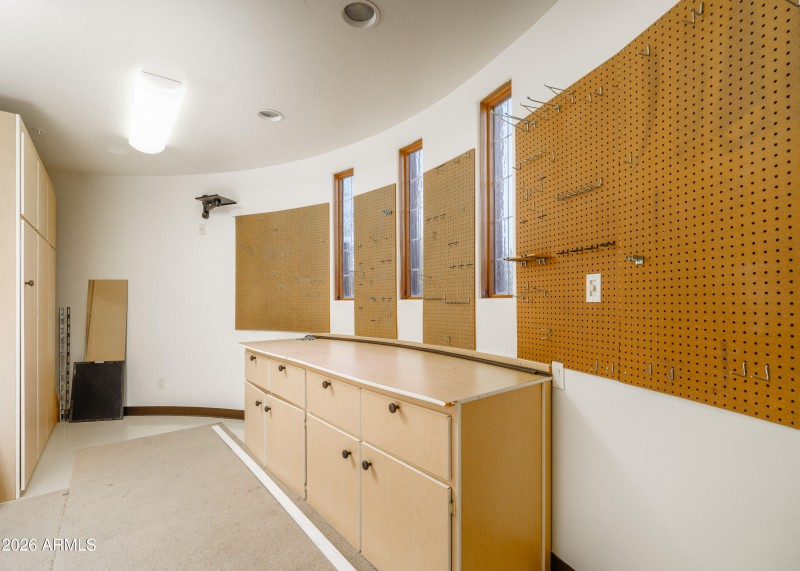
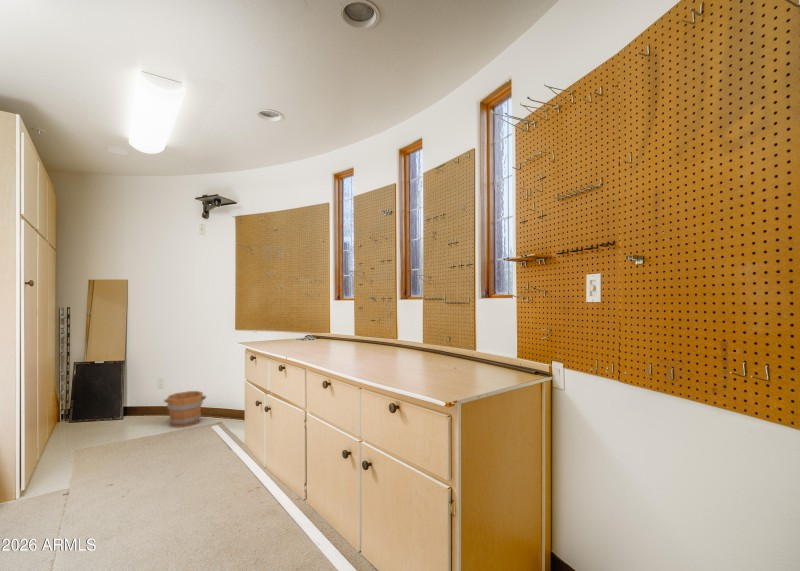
+ bucket [163,390,207,429]
